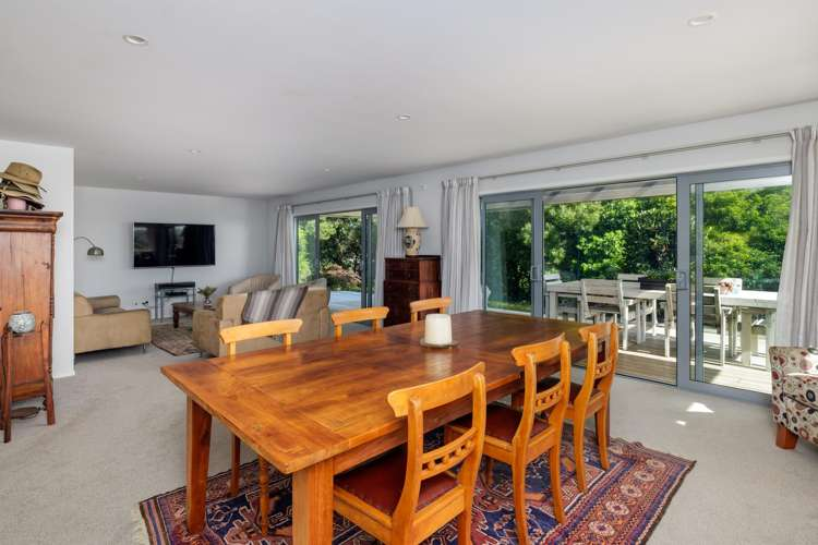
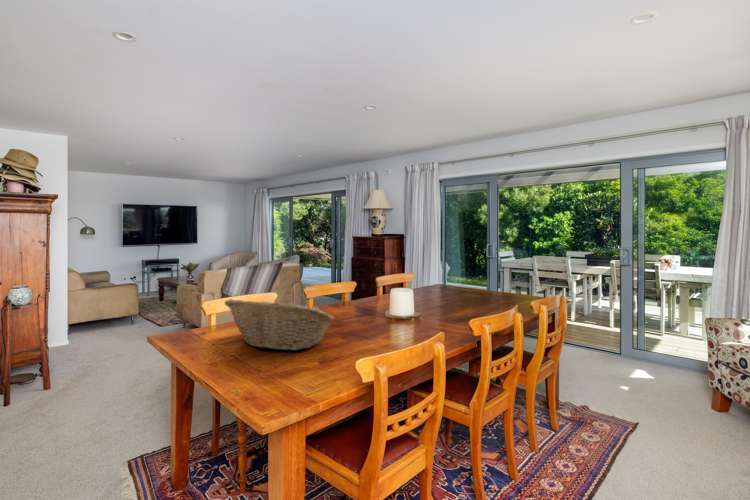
+ fruit basket [223,298,335,351]
